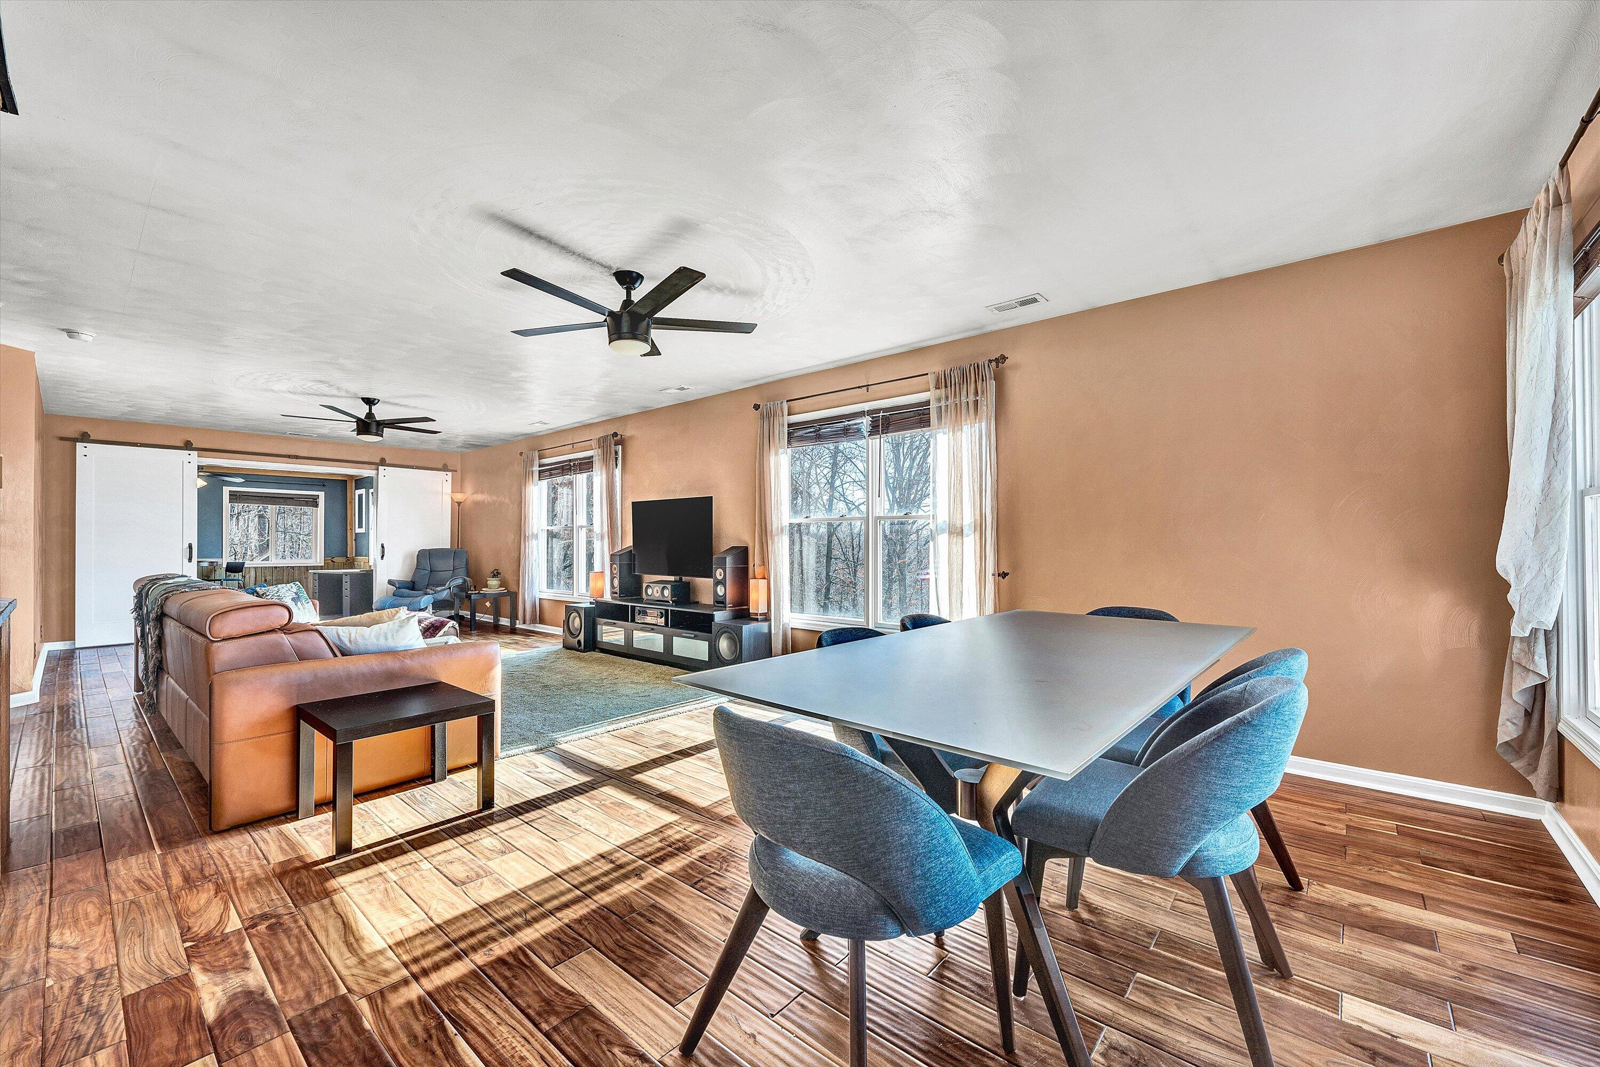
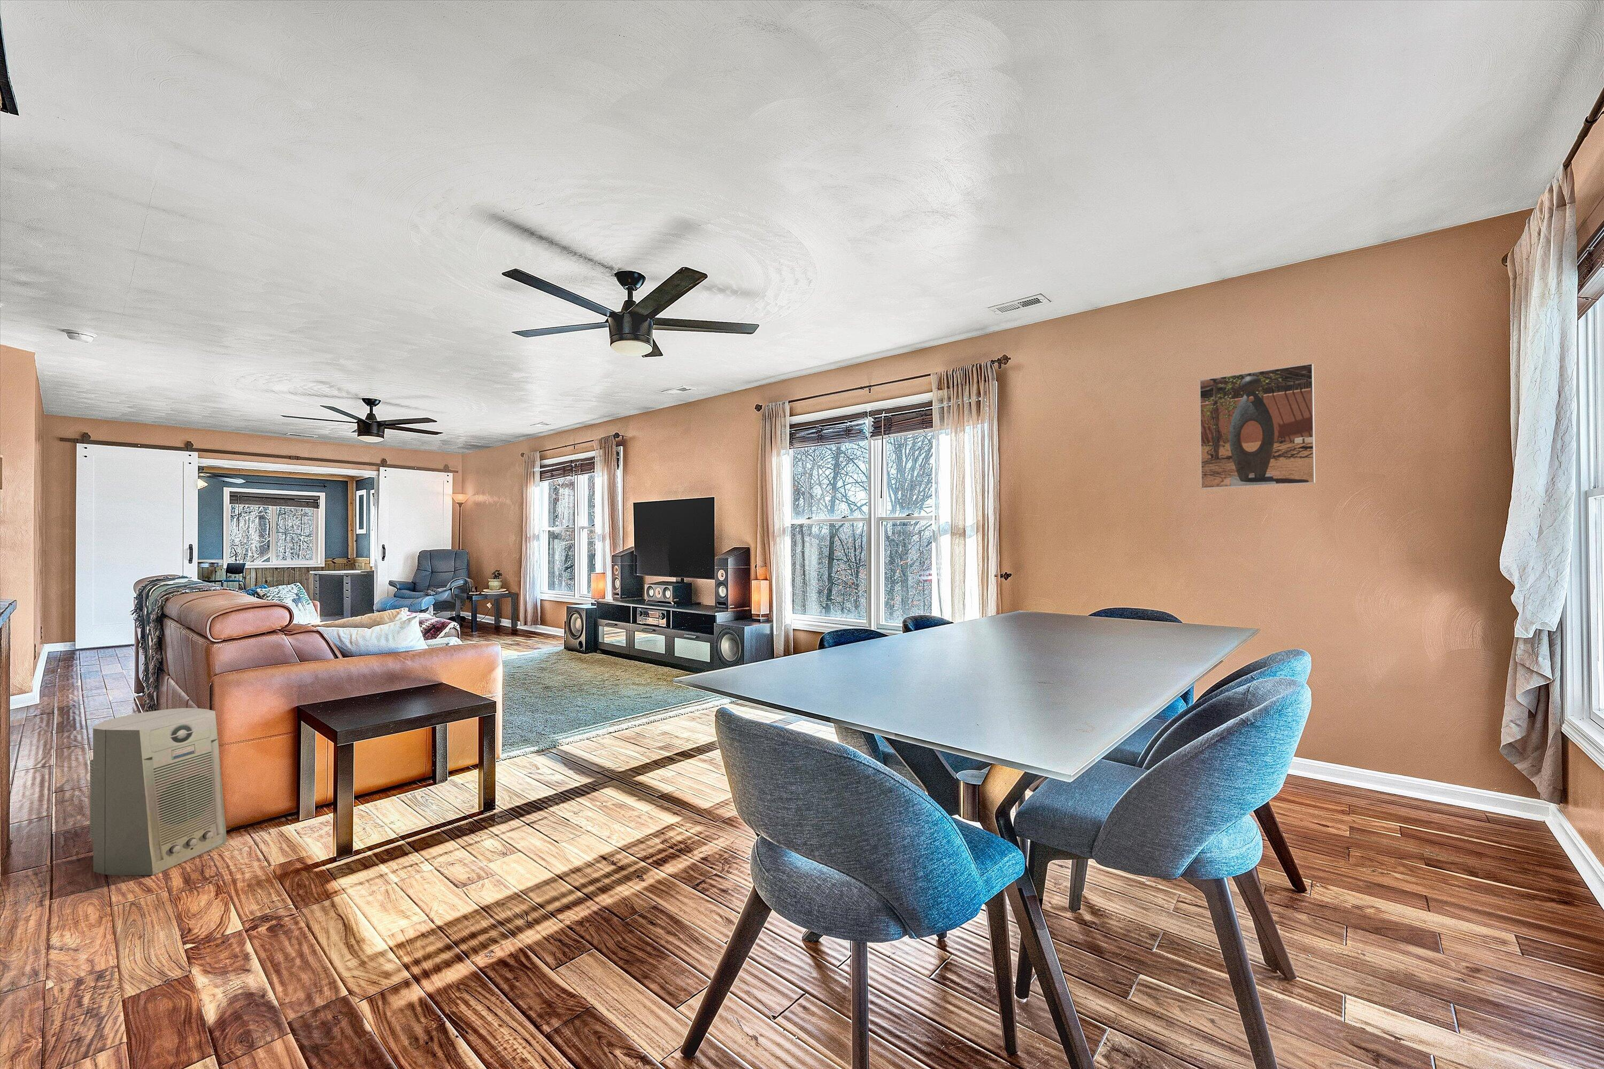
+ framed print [1198,363,1315,489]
+ fan [90,707,227,876]
